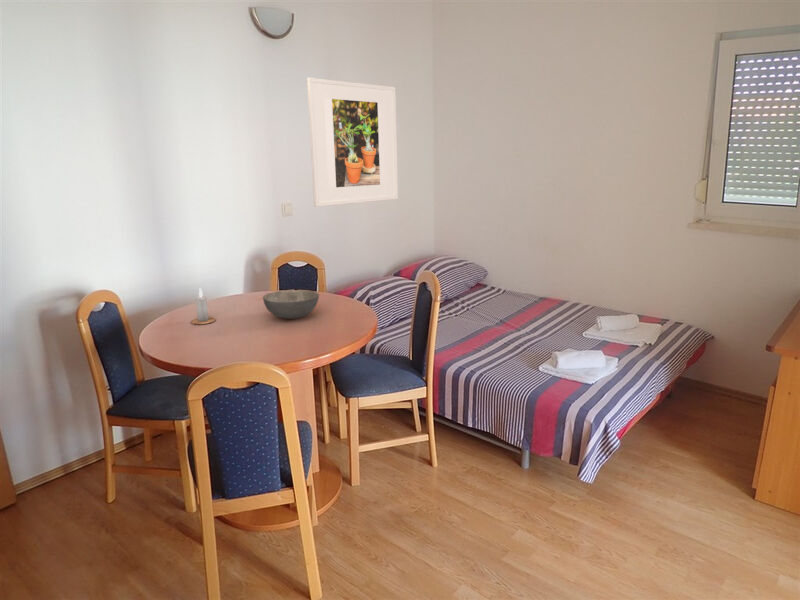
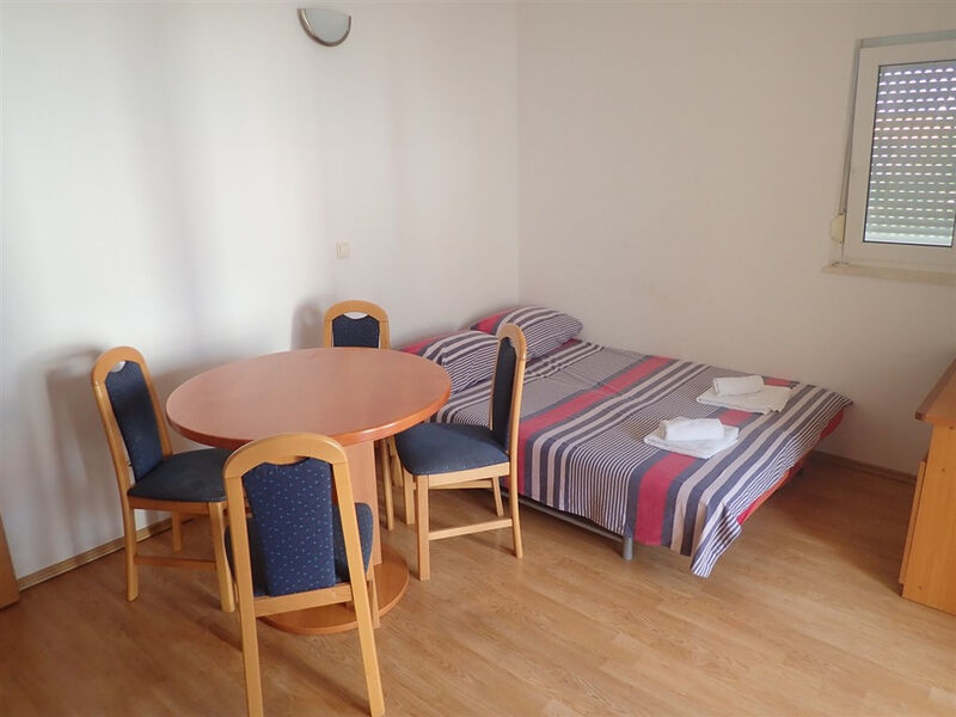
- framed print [306,77,399,208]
- candle [190,287,217,325]
- bowl [262,289,320,320]
